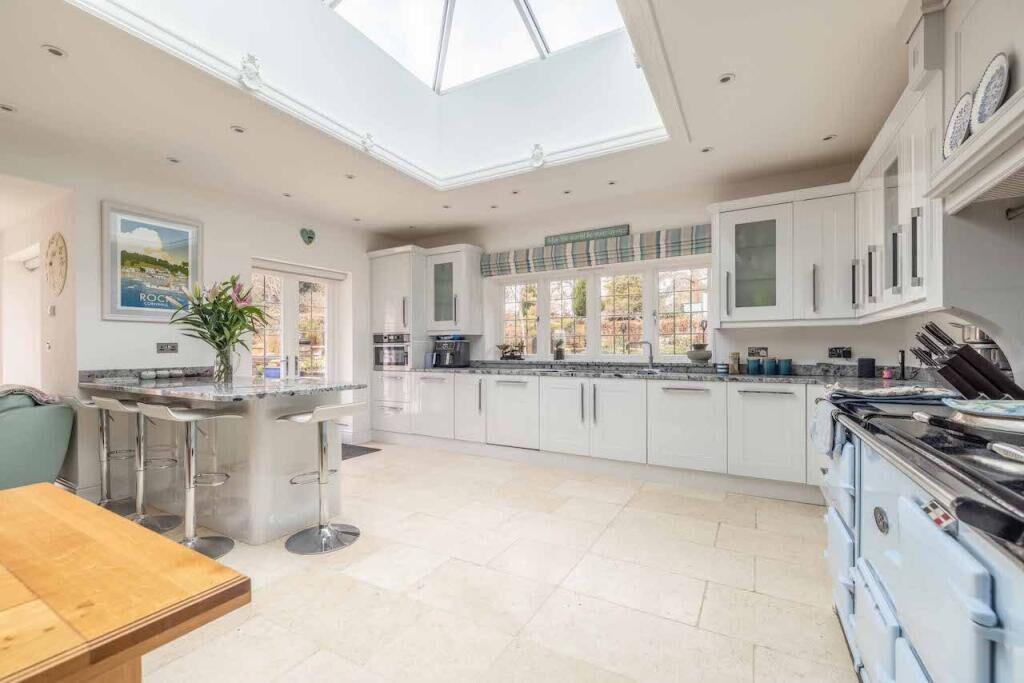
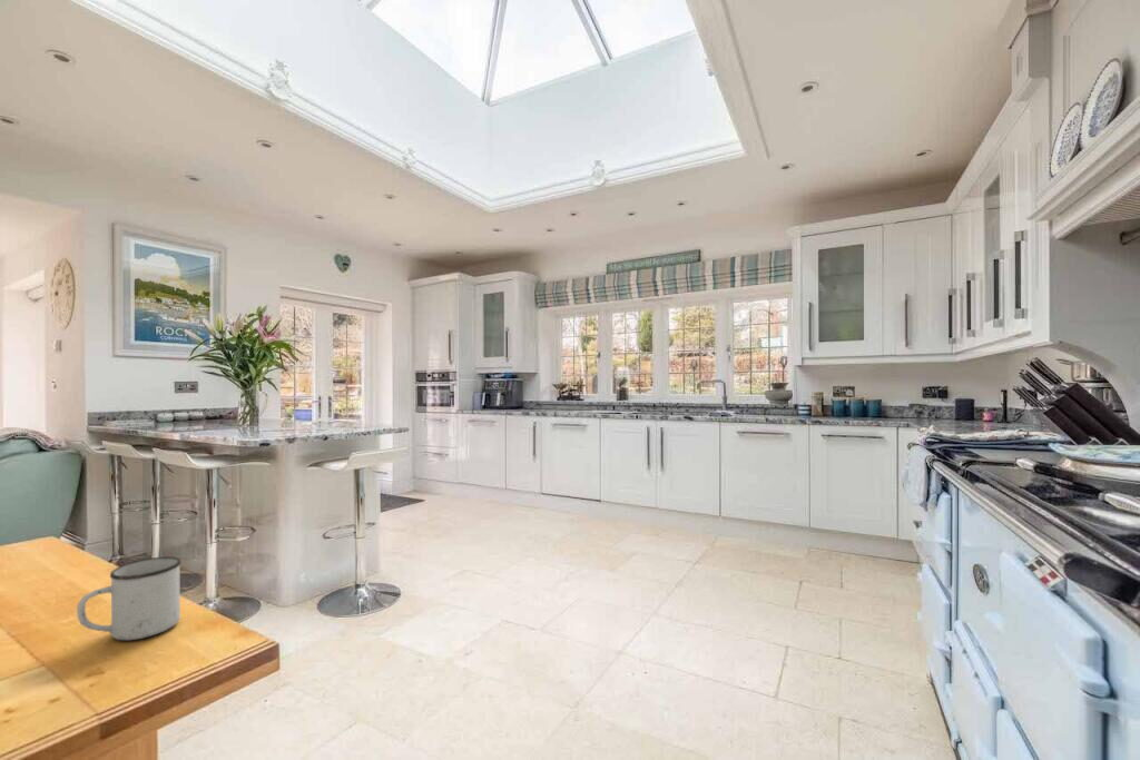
+ mug [76,555,181,641]
